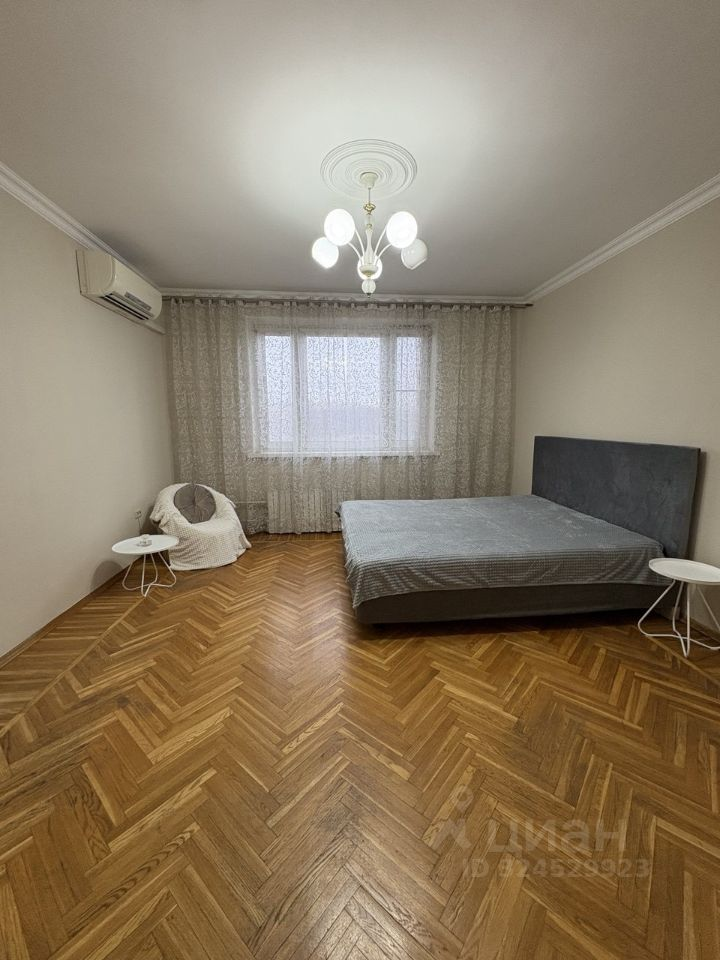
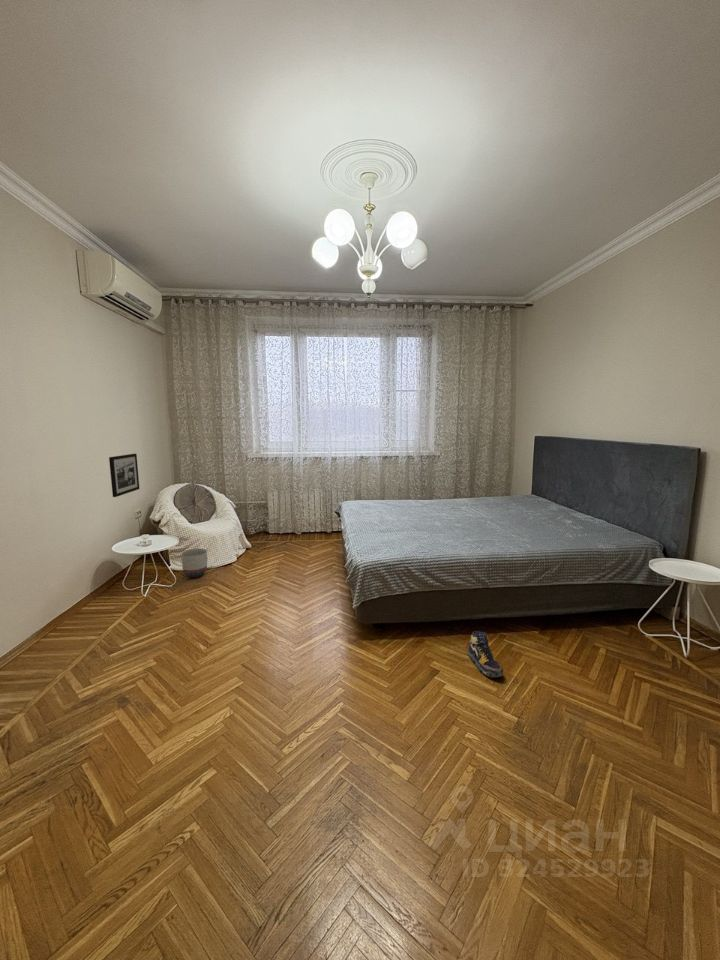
+ planter [180,548,208,578]
+ shoe [467,630,504,678]
+ picture frame [108,453,140,498]
